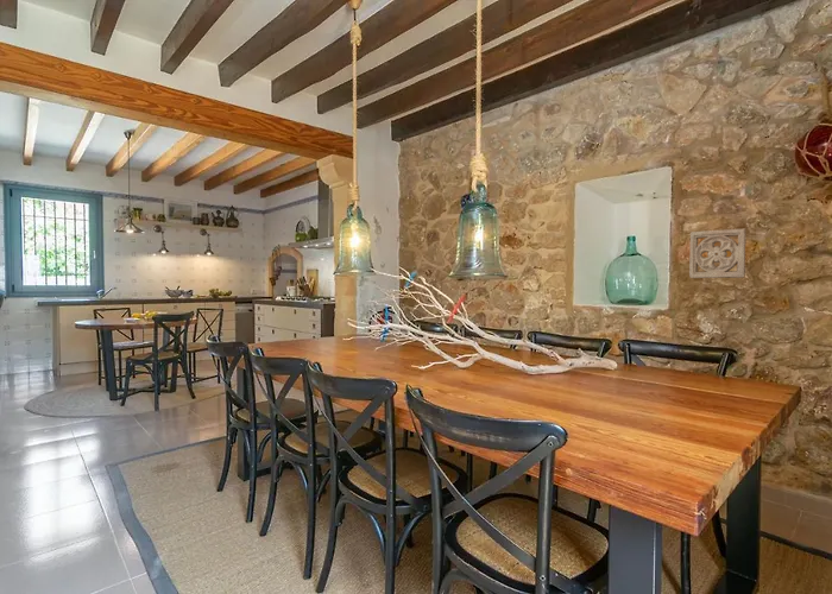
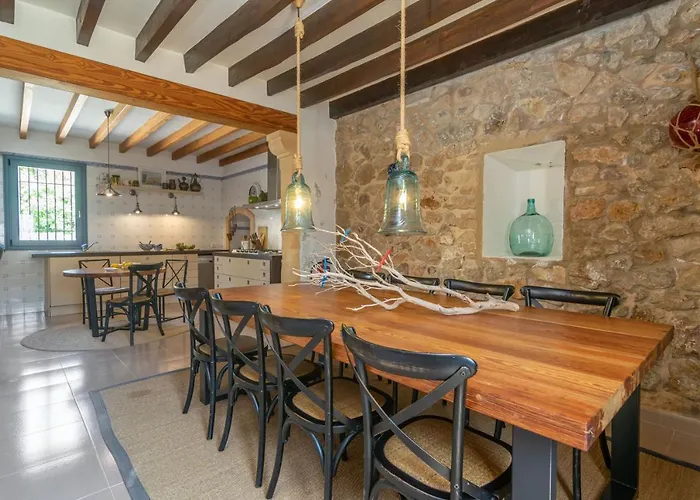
- wall ornament [688,227,748,279]
